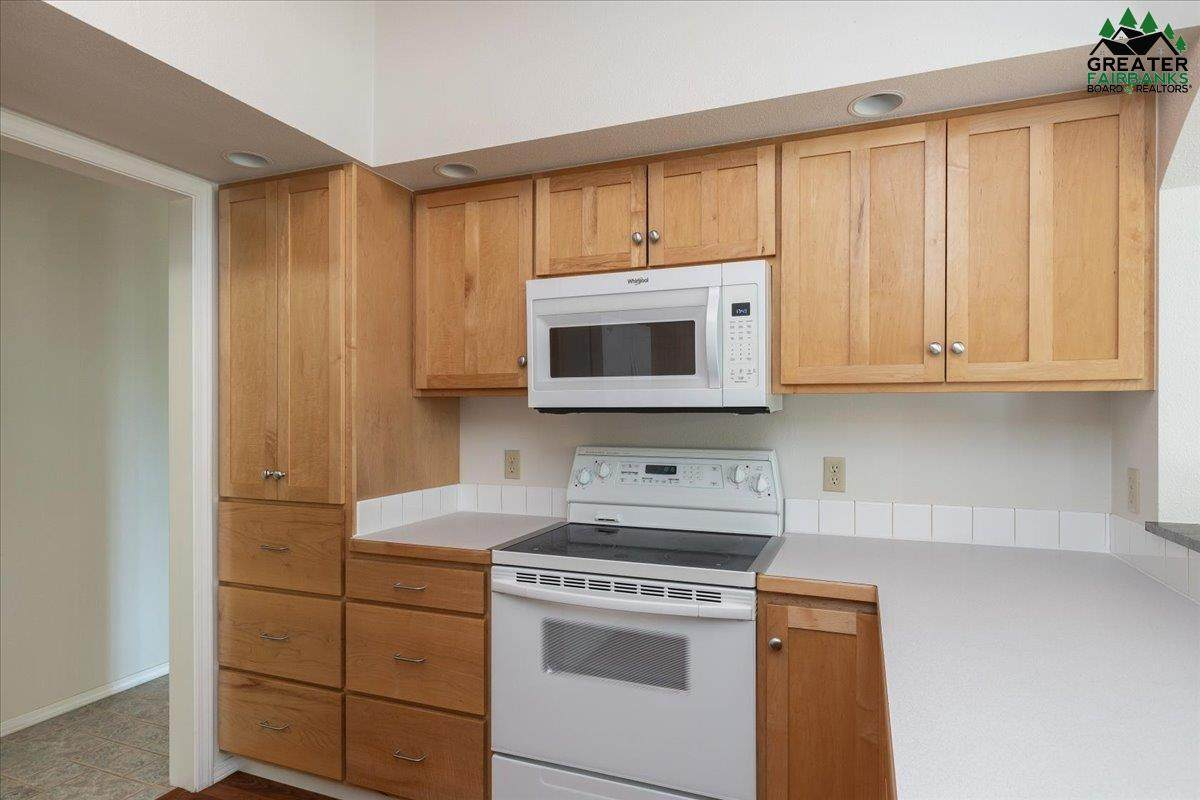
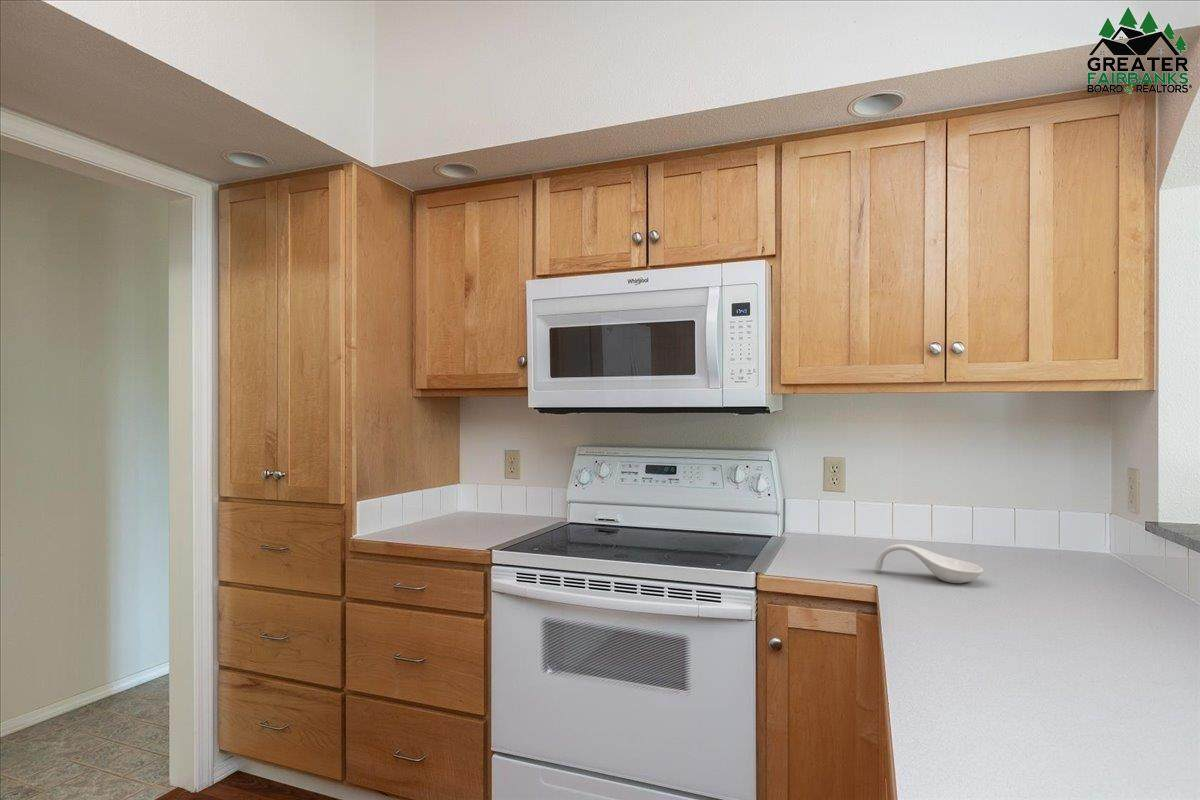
+ spoon rest [874,543,984,584]
